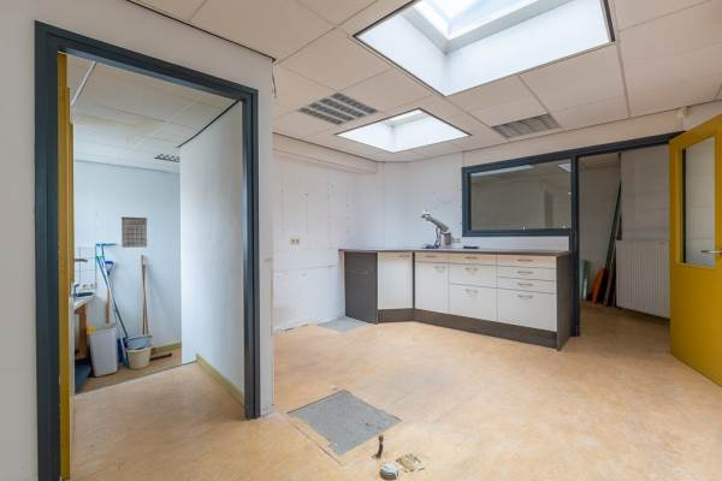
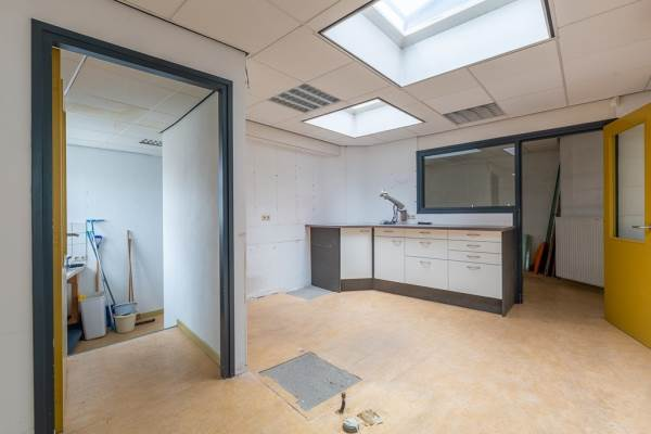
- calendar [120,215,148,249]
